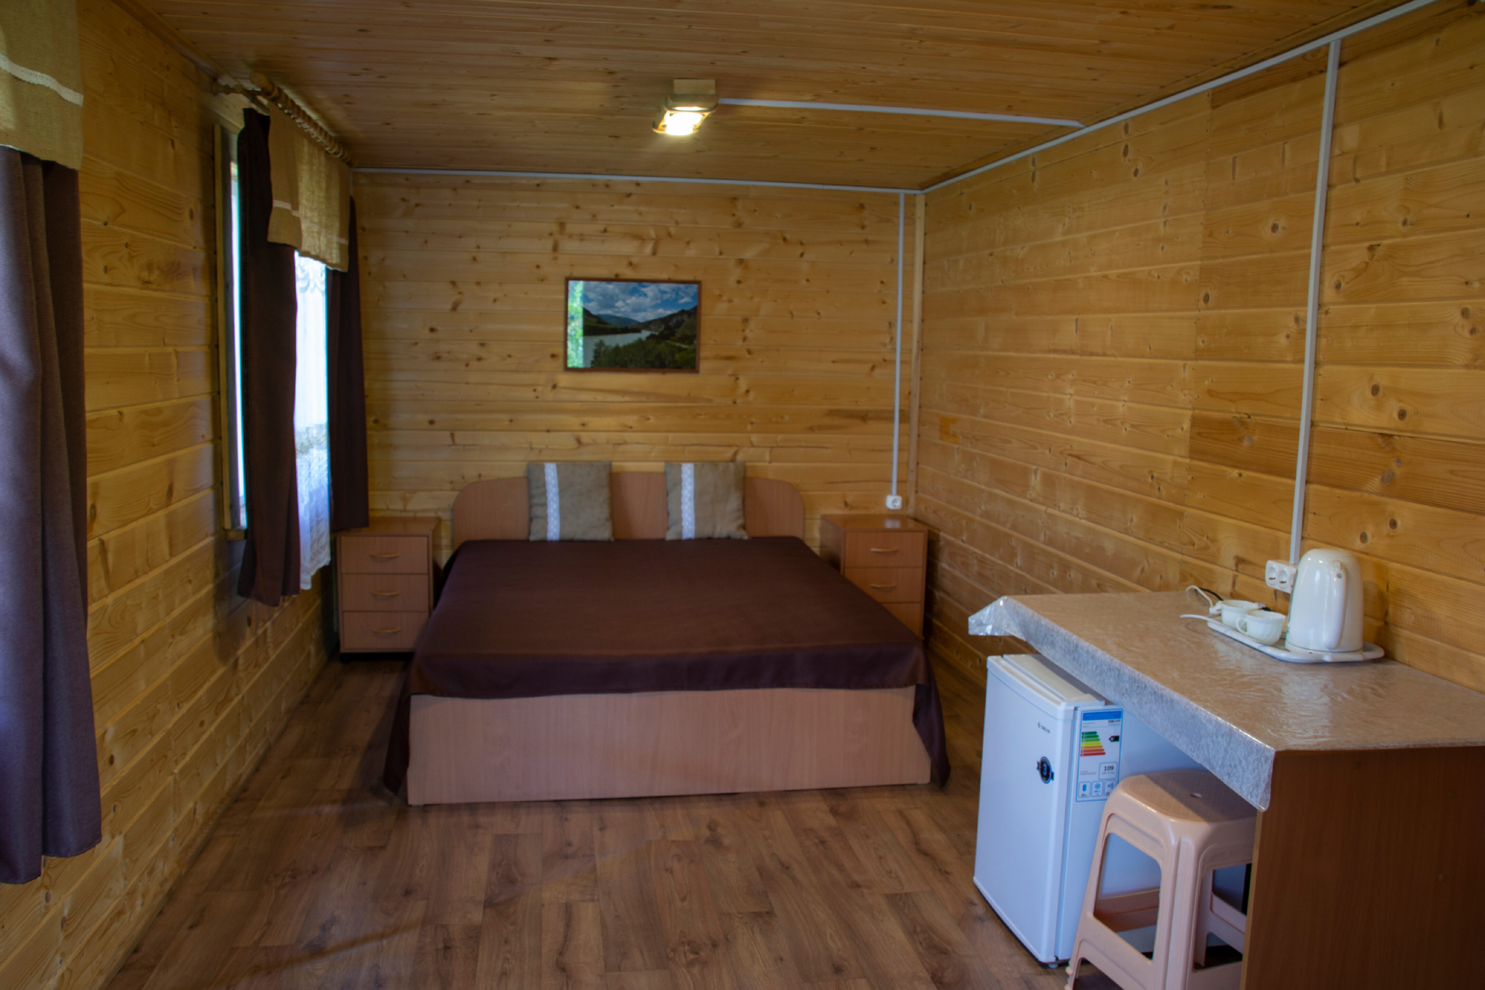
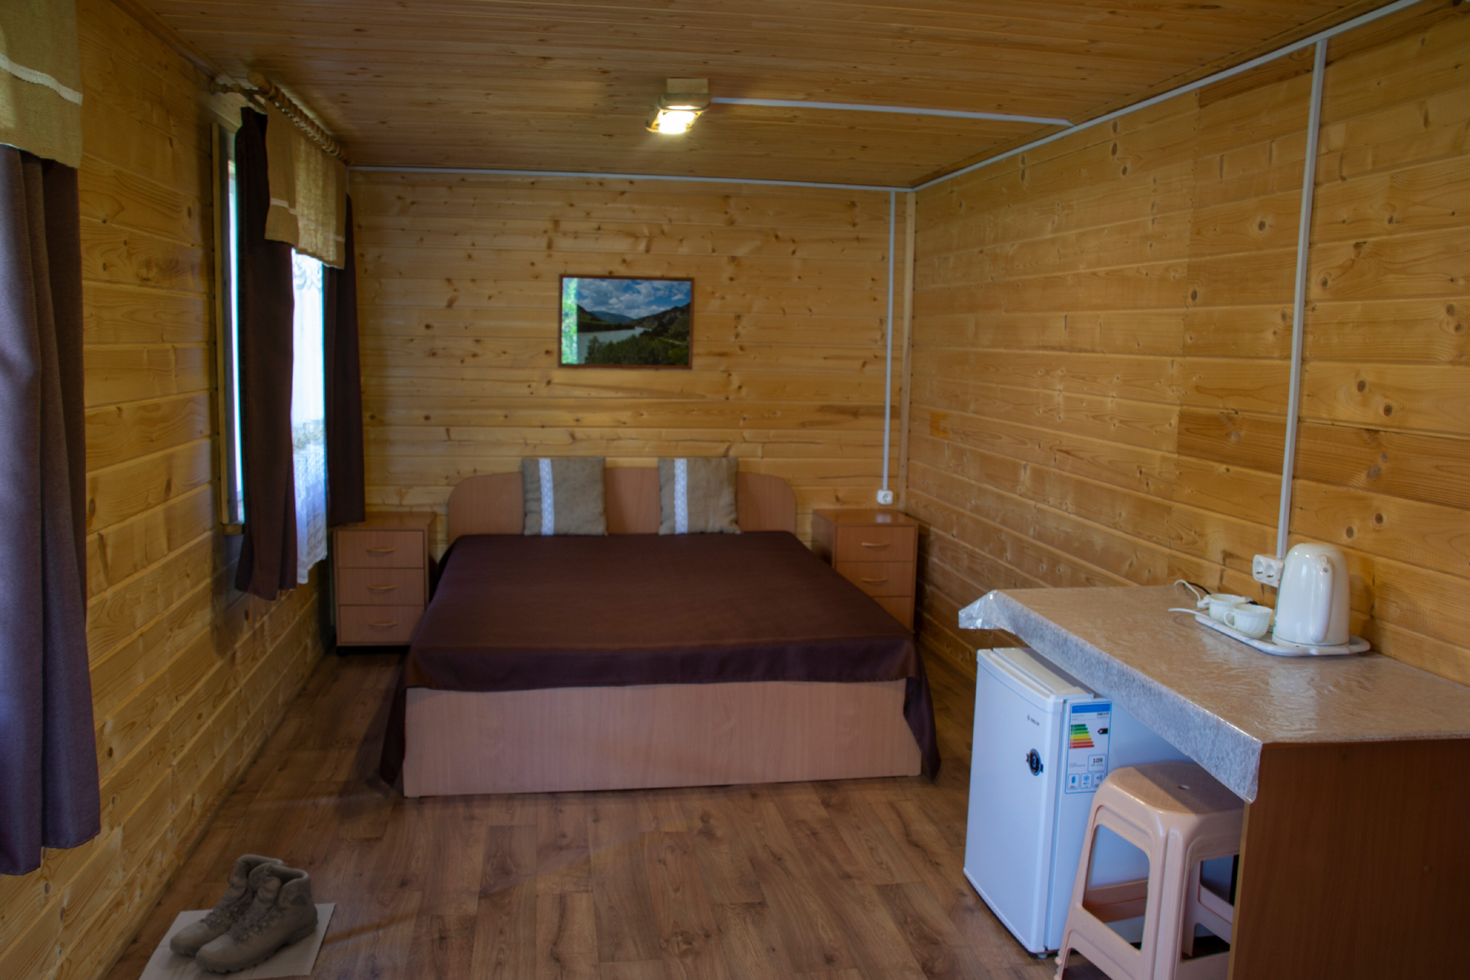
+ boots [138,854,336,980]
